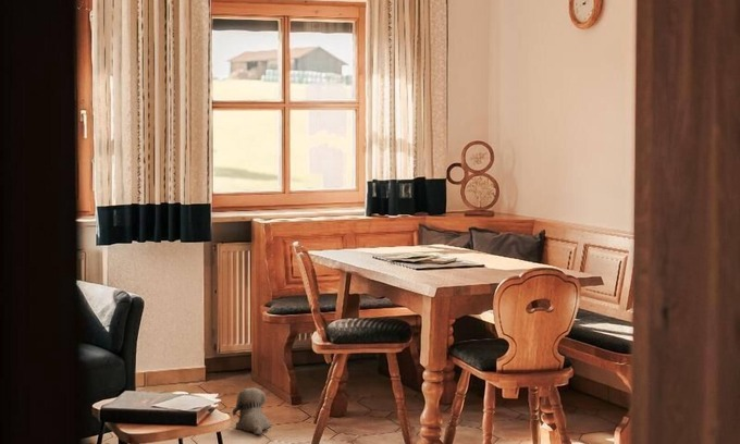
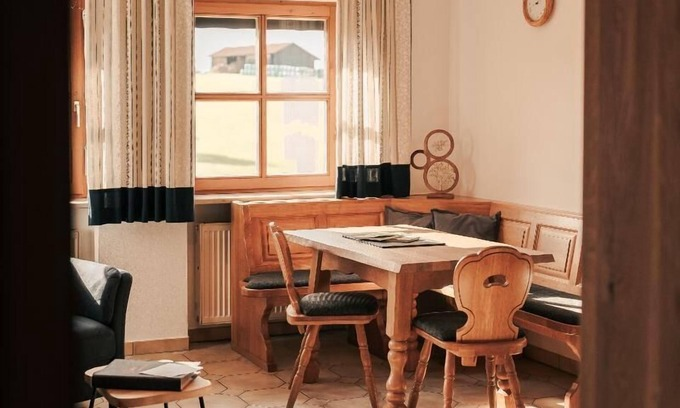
- plush toy [232,387,272,435]
